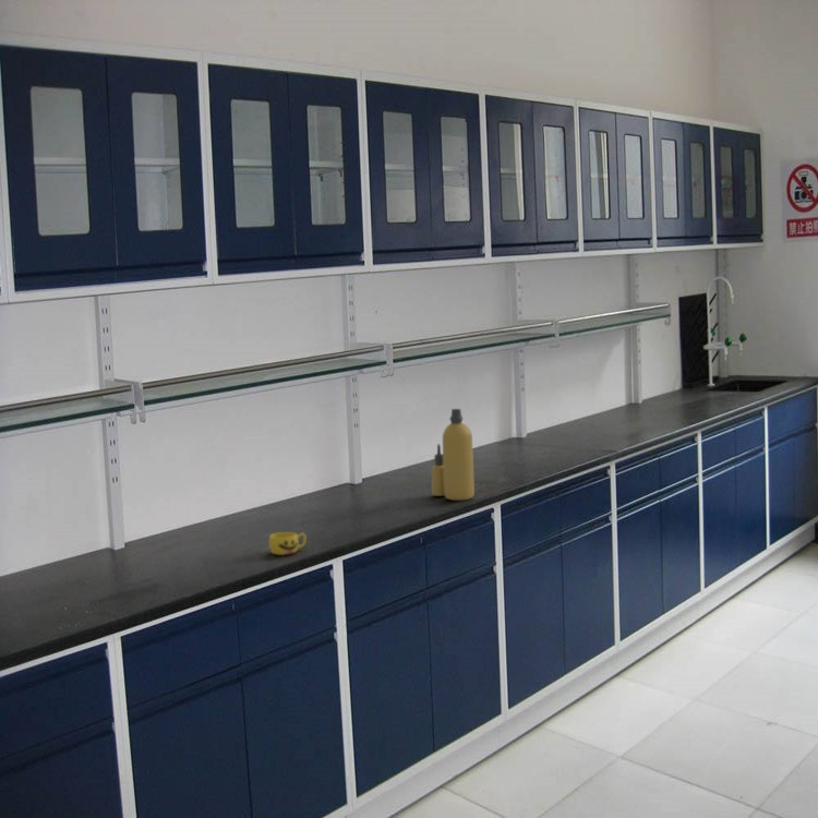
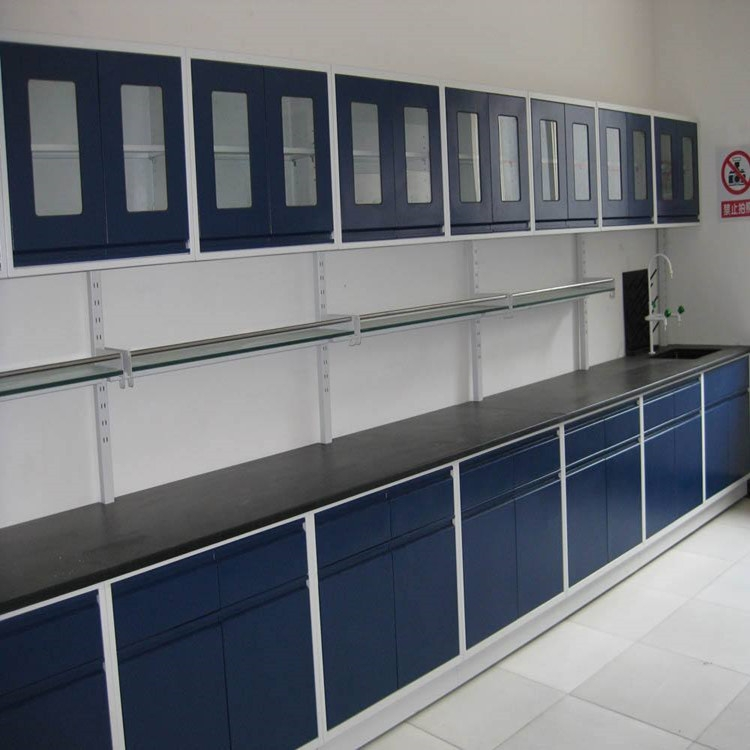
- cup [268,531,308,556]
- bottle [431,408,476,502]
